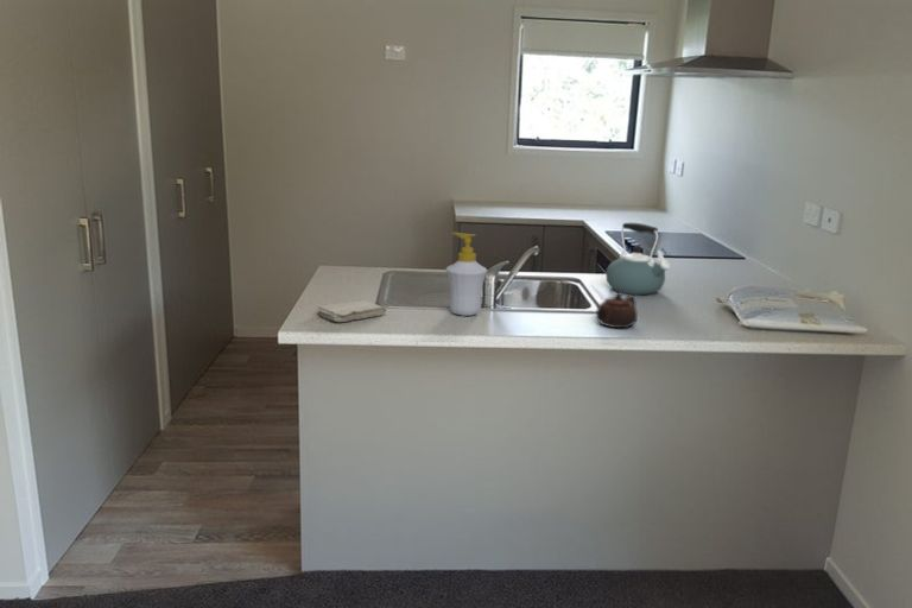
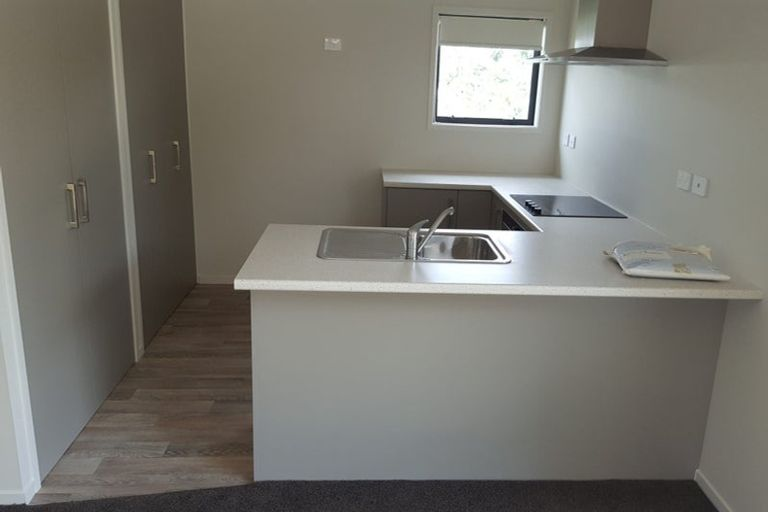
- soap bottle [444,232,488,317]
- teapot [595,291,639,329]
- washcloth [316,299,387,323]
- kettle [604,222,671,296]
